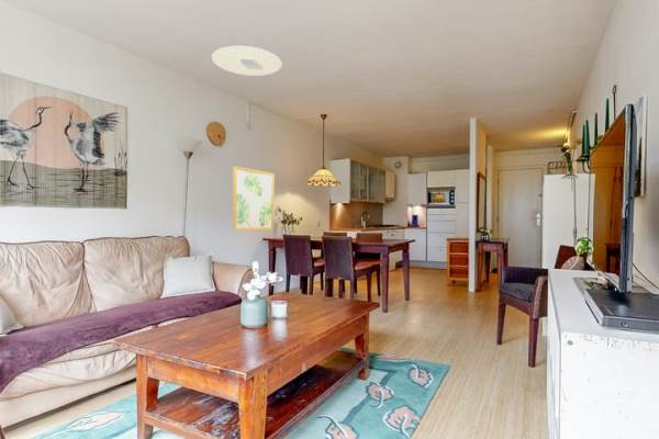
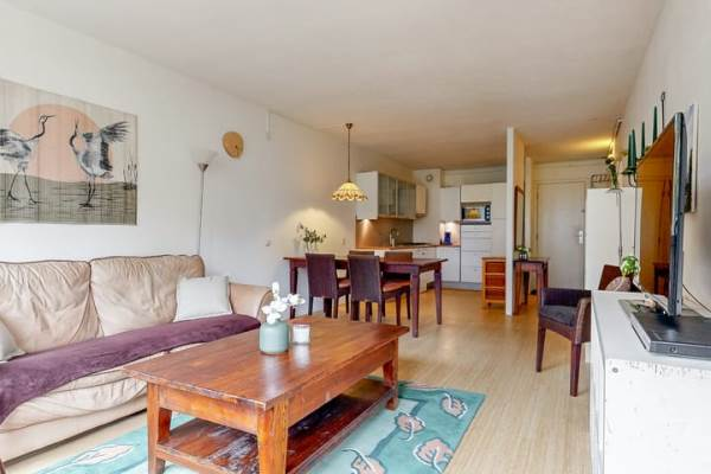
- wall art [231,165,276,232]
- ceiling light [211,45,283,77]
